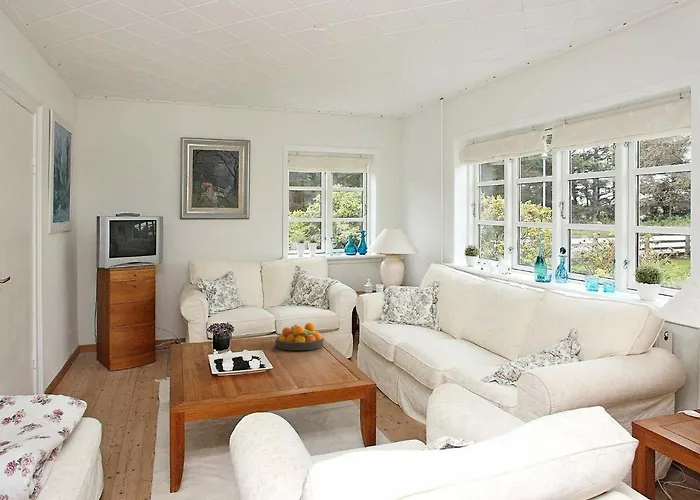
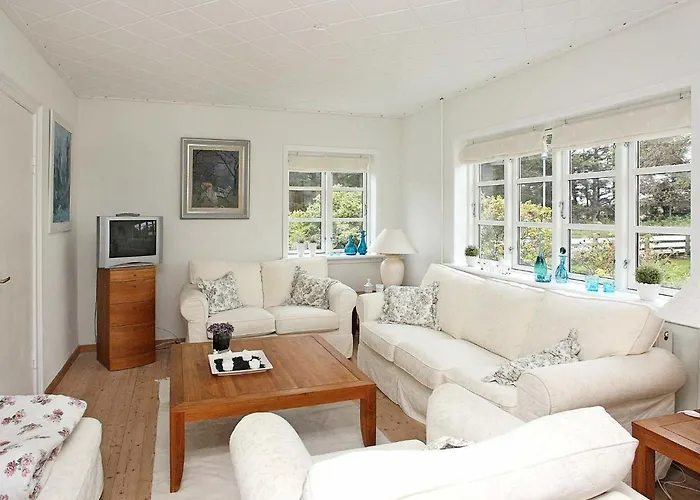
- fruit bowl [274,322,324,351]
